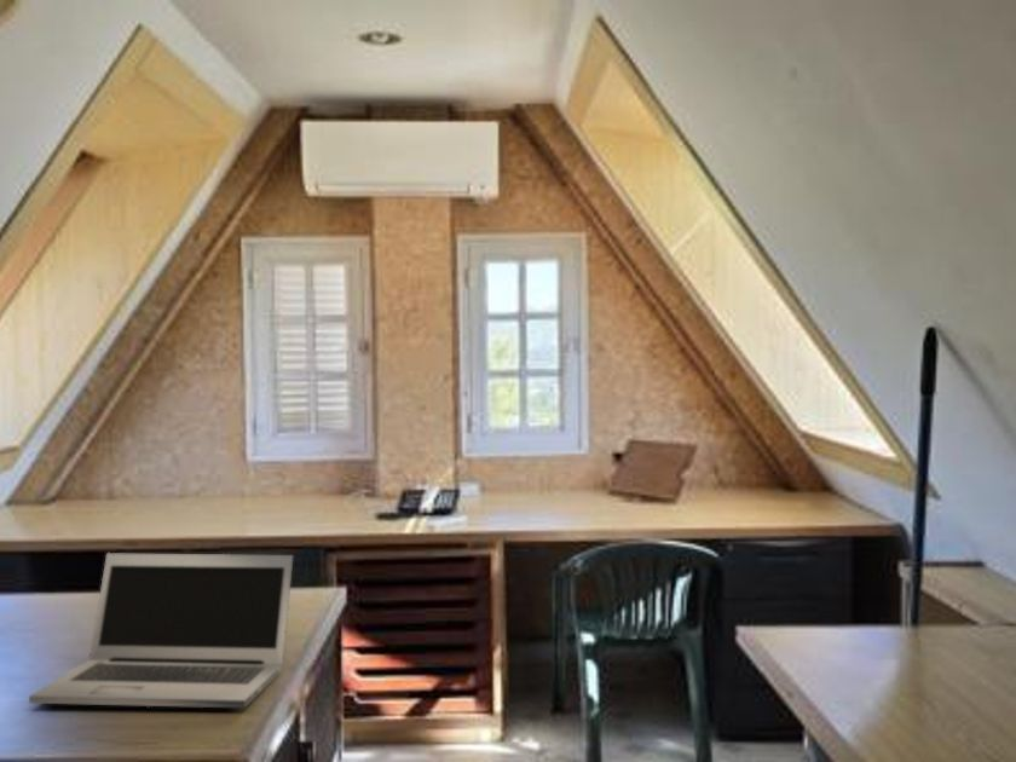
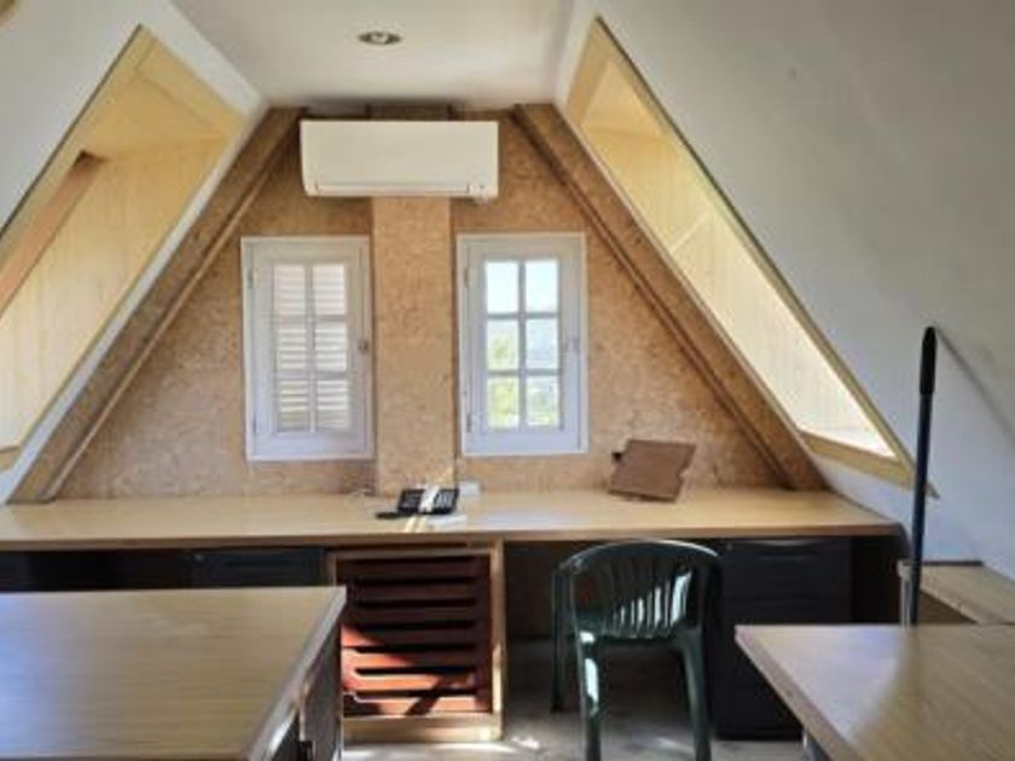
- laptop [28,552,295,709]
